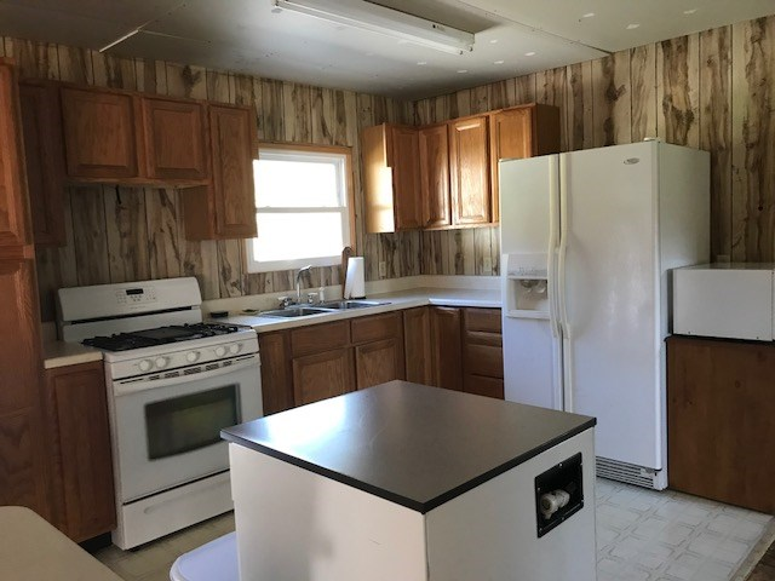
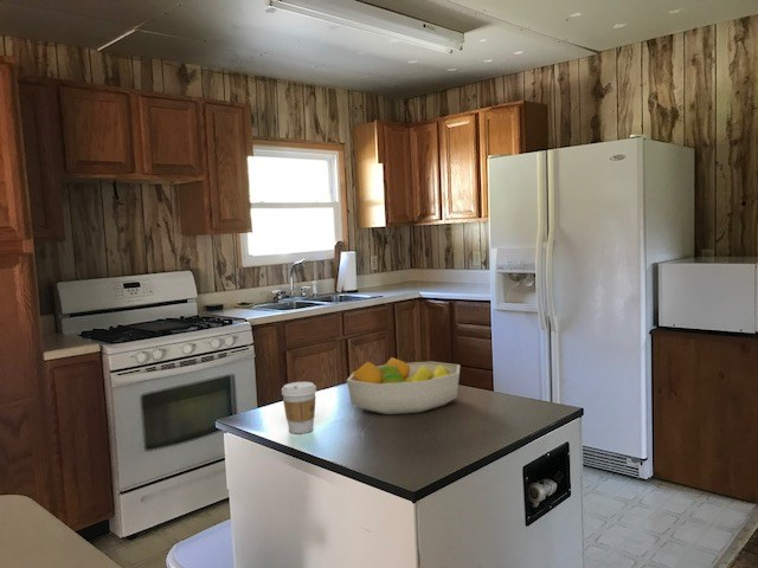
+ coffee cup [281,381,317,434]
+ fruit bowl [346,356,461,415]
